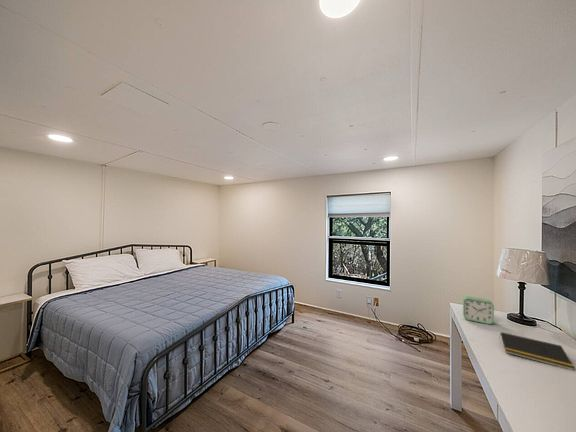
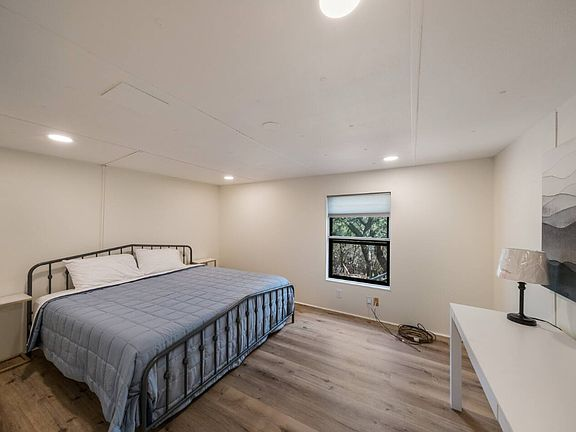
- alarm clock [462,295,495,325]
- notepad [498,331,576,372]
